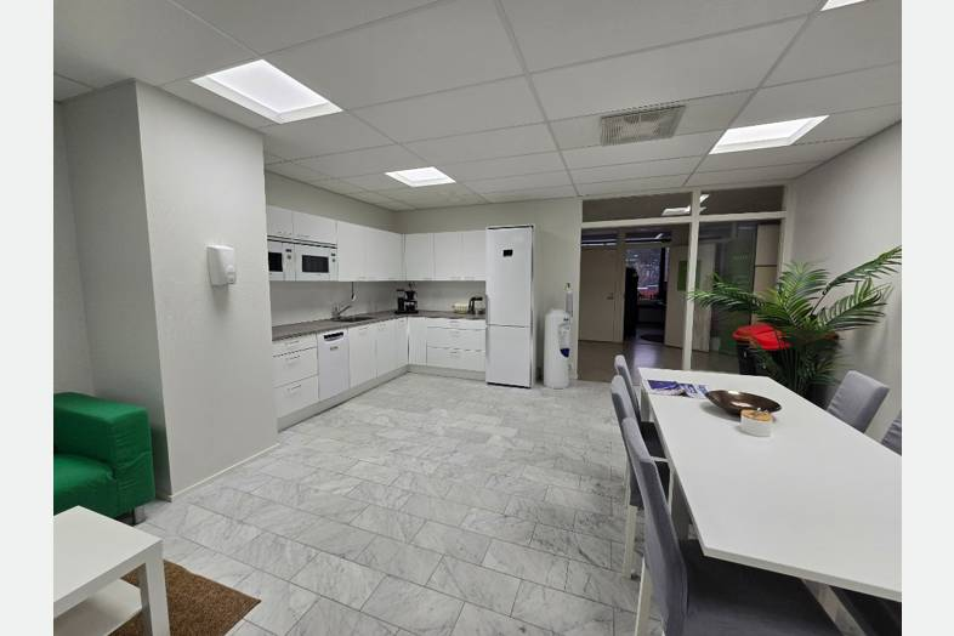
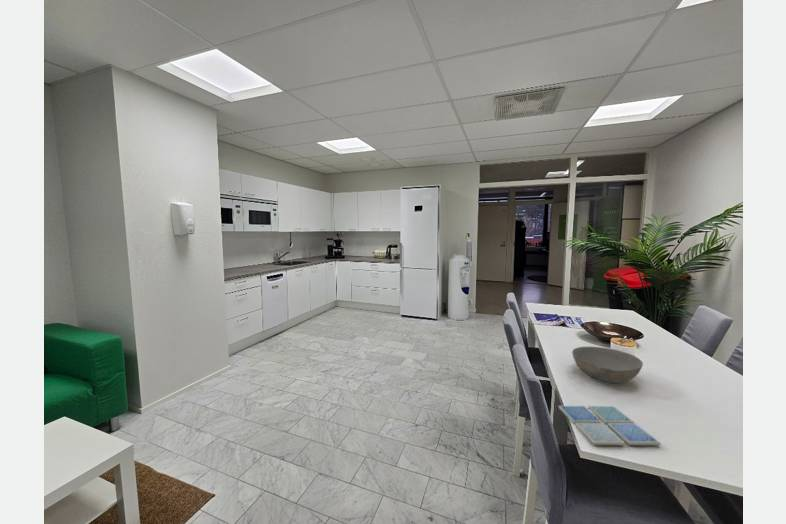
+ drink coaster [558,405,661,446]
+ bowl [571,346,644,384]
